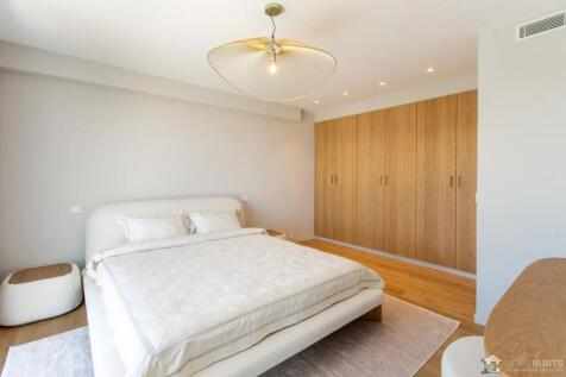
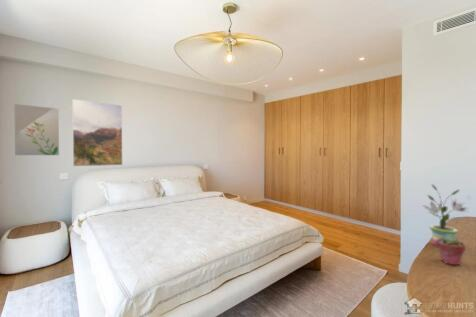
+ potted succulent [435,234,467,266]
+ wall art [13,103,60,156]
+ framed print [71,98,123,167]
+ potted plant [423,183,472,246]
